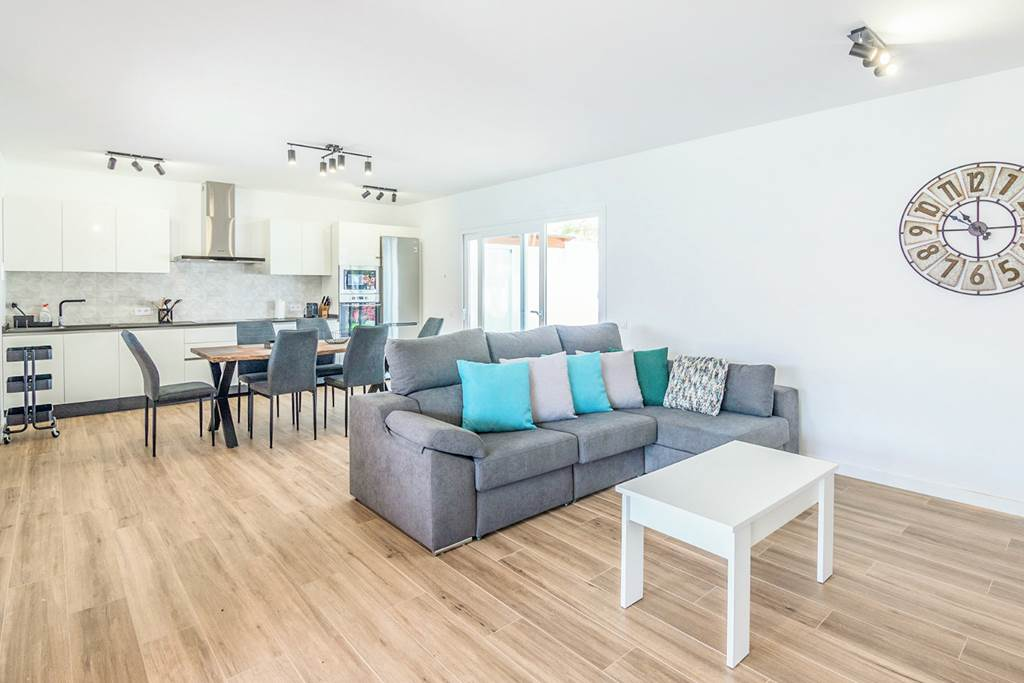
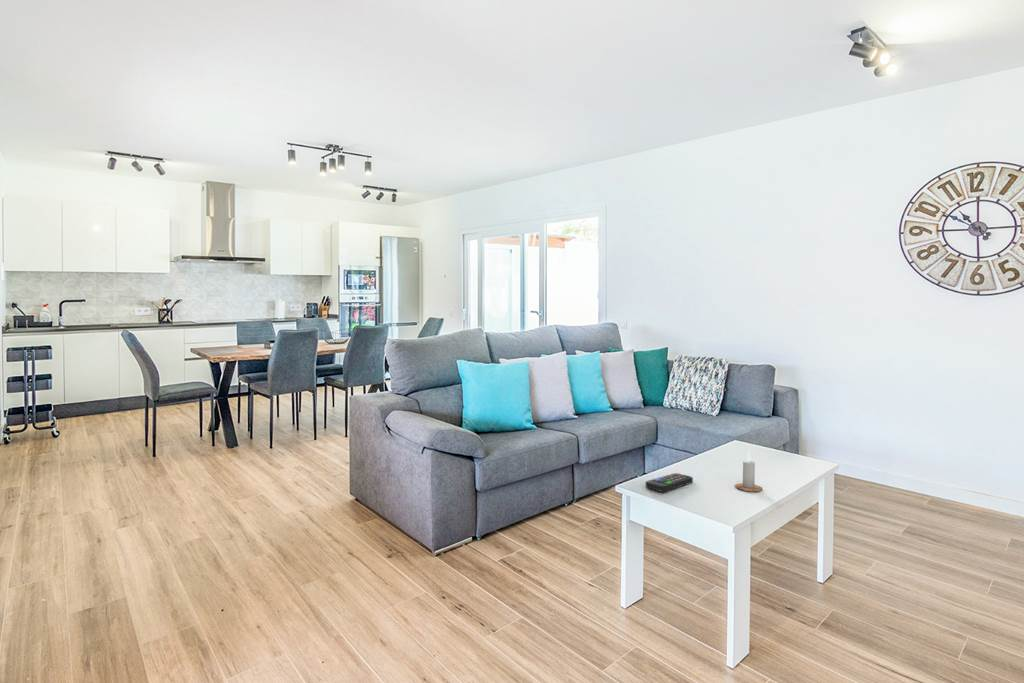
+ remote control [645,472,694,493]
+ candle [734,450,763,492]
